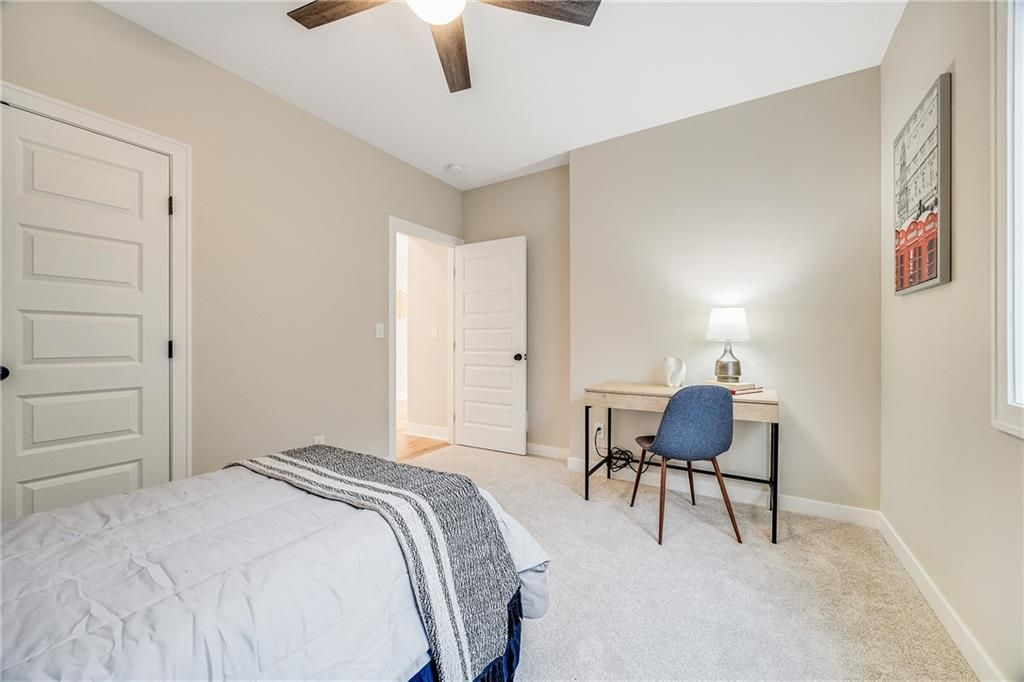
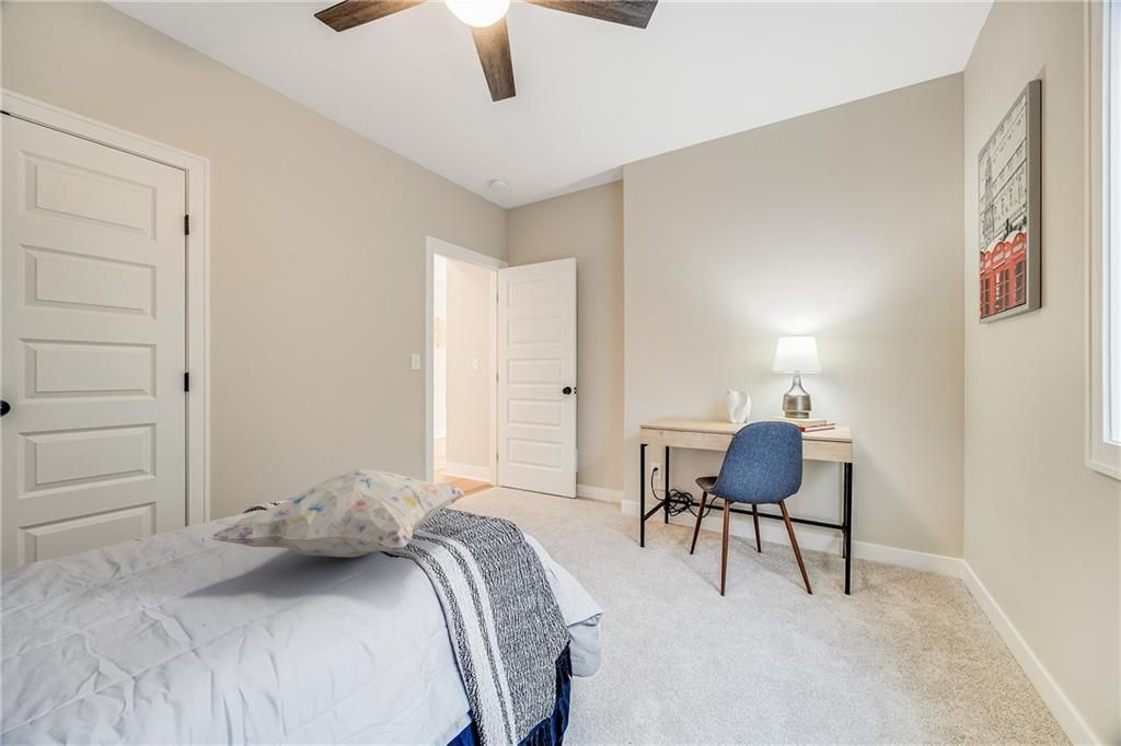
+ decorative pillow [210,468,466,558]
